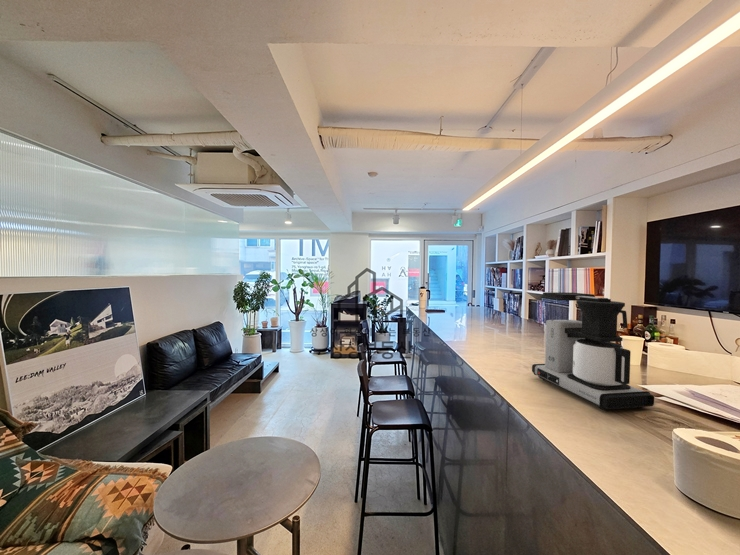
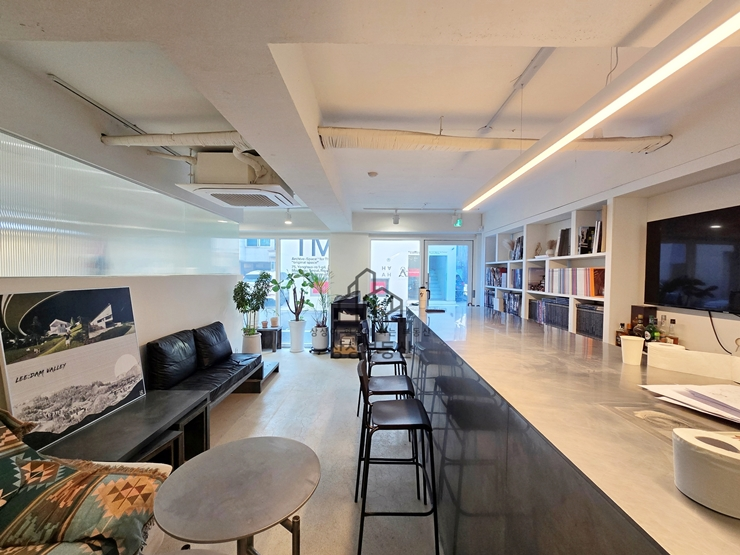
- coffee maker [531,291,655,411]
